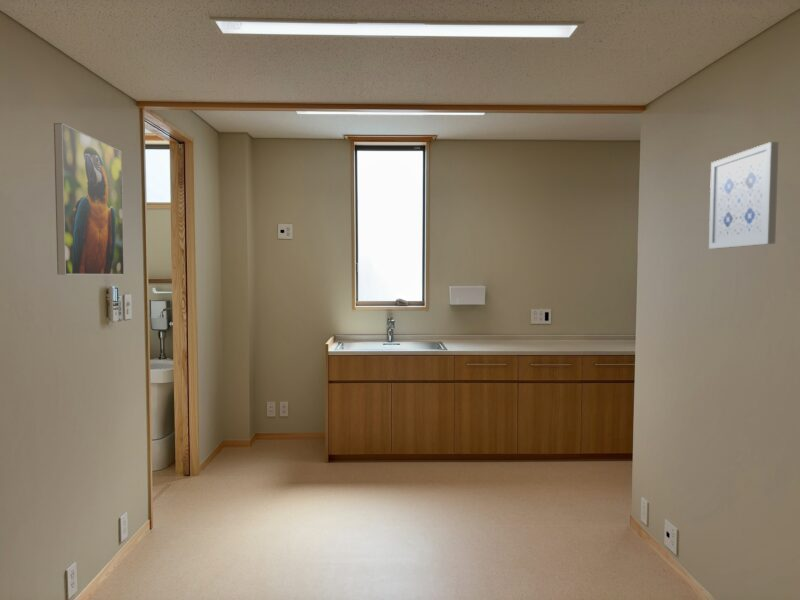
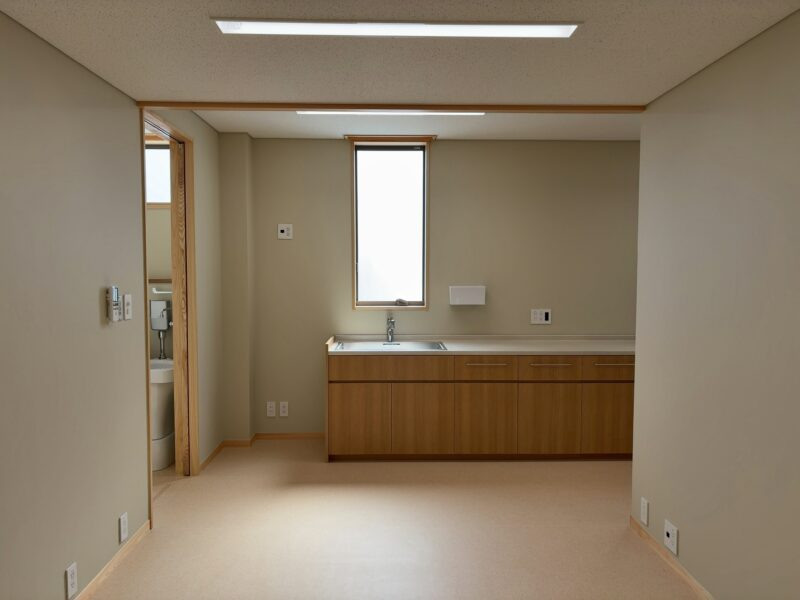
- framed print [53,122,125,276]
- wall art [708,141,779,250]
